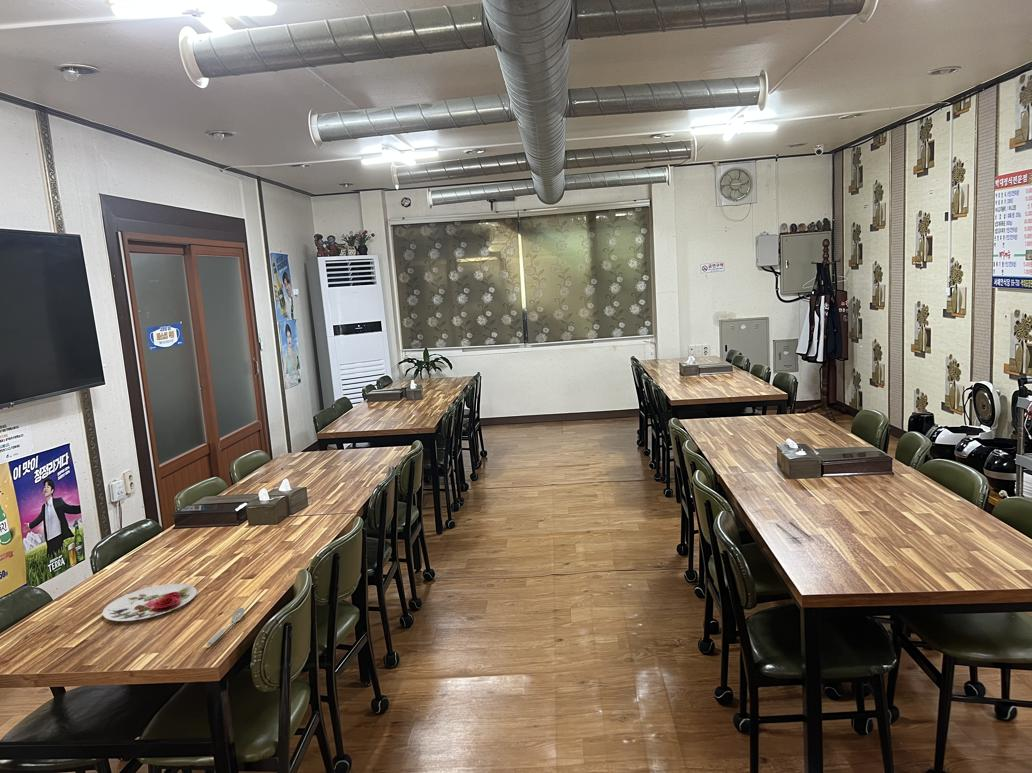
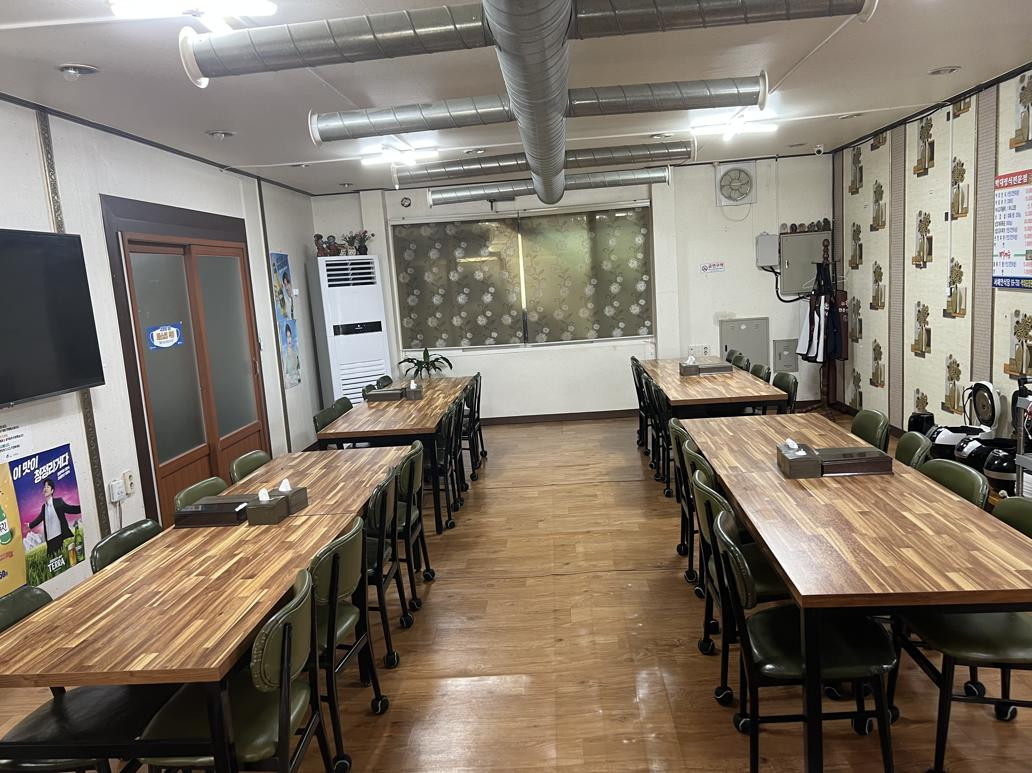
- spoon [206,607,245,647]
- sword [774,521,812,545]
- plate [102,583,198,622]
